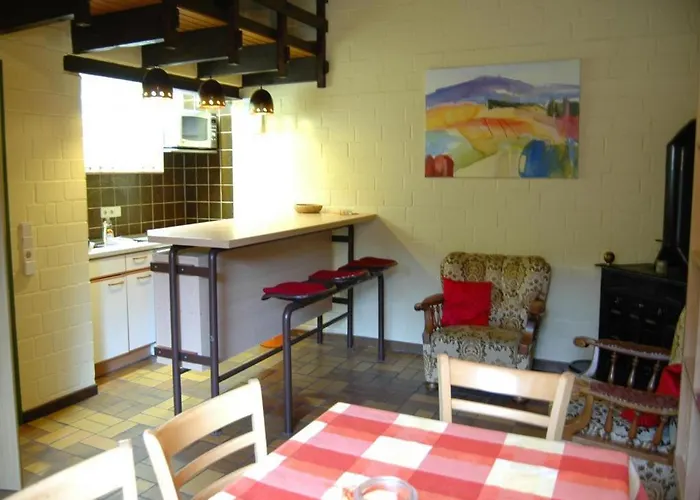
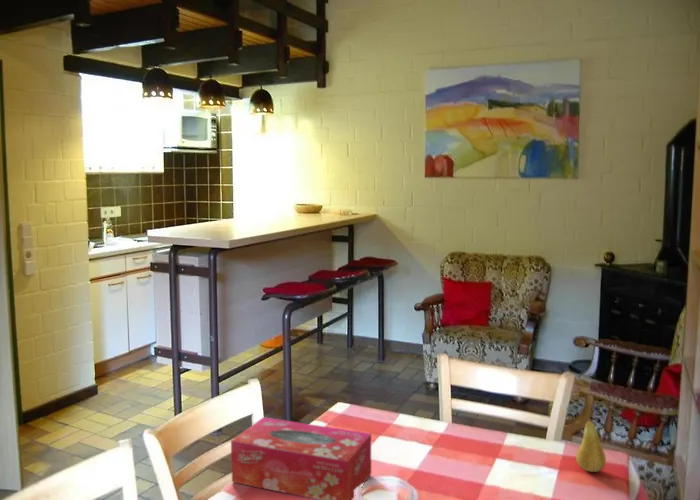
+ tissue box [230,416,372,500]
+ fruit [575,419,607,473]
